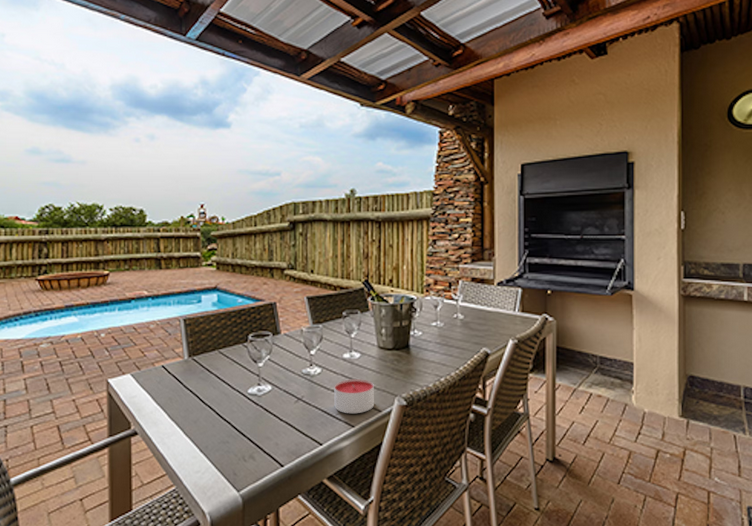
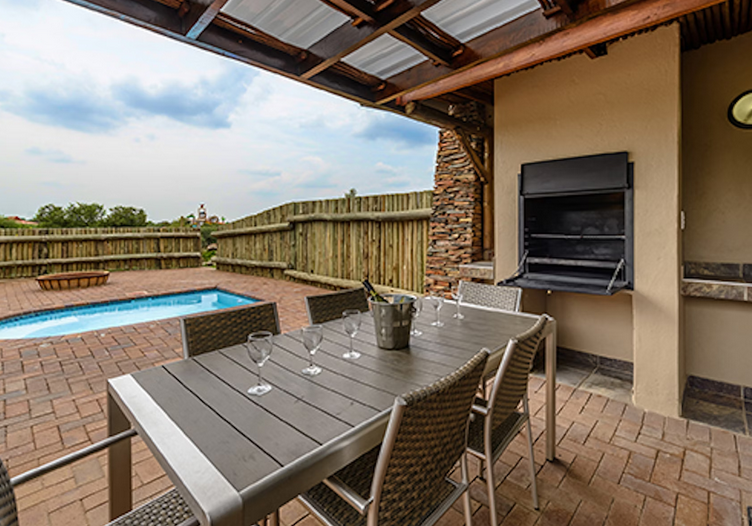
- candle [334,378,375,414]
